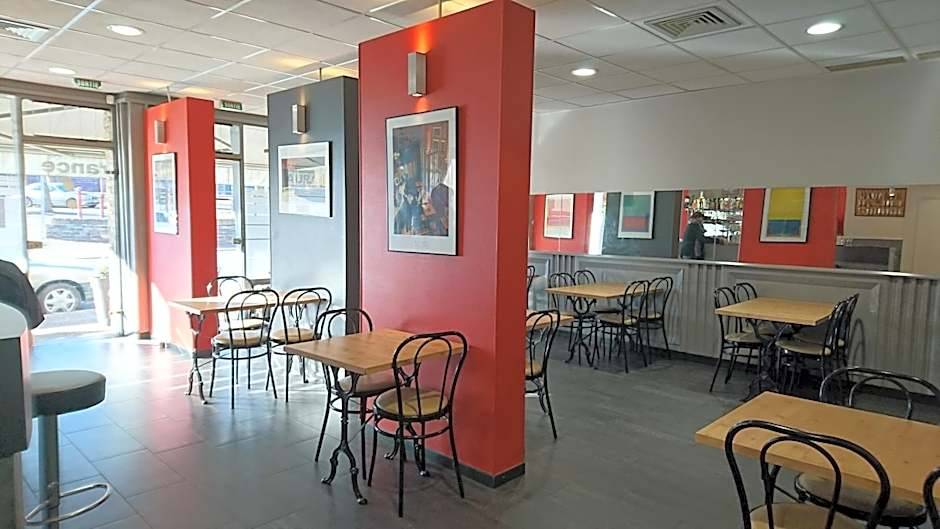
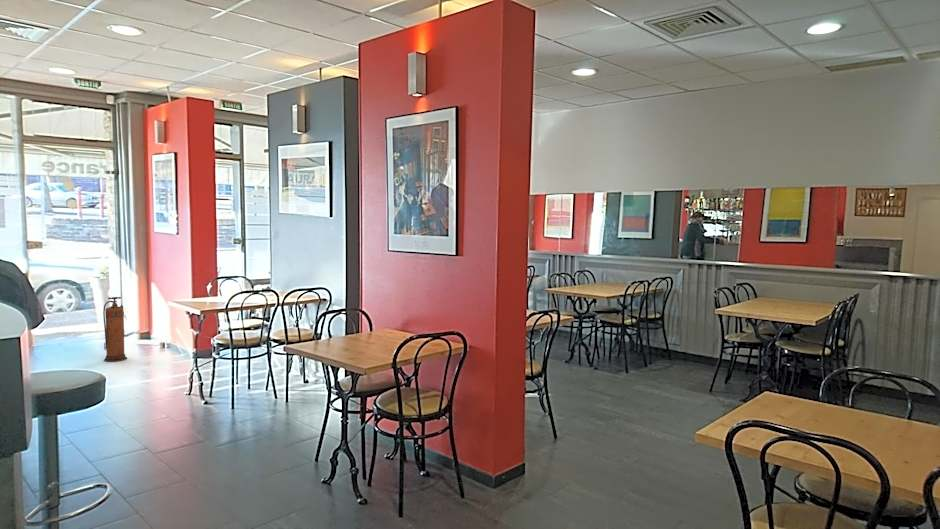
+ fire extinguisher [102,296,128,363]
